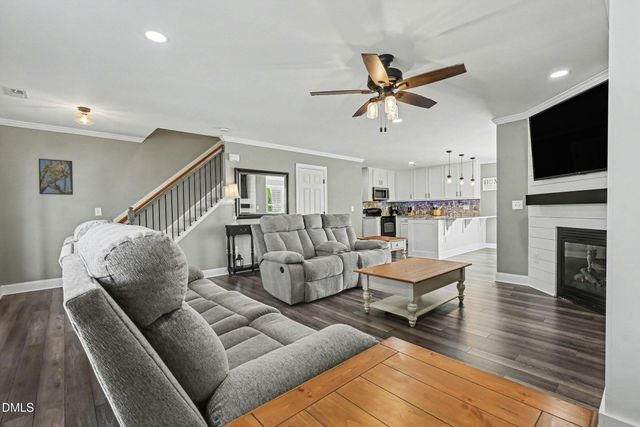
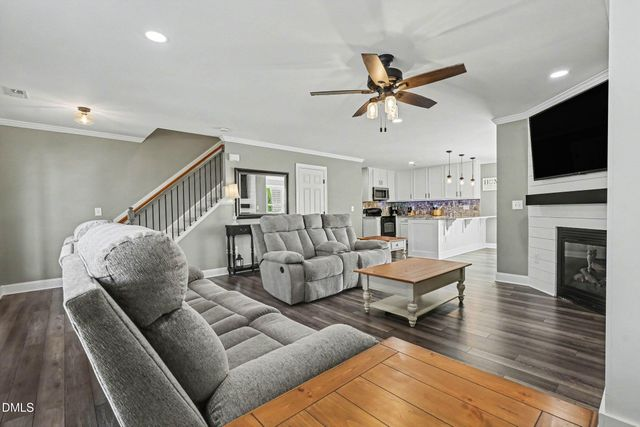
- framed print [38,158,74,196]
